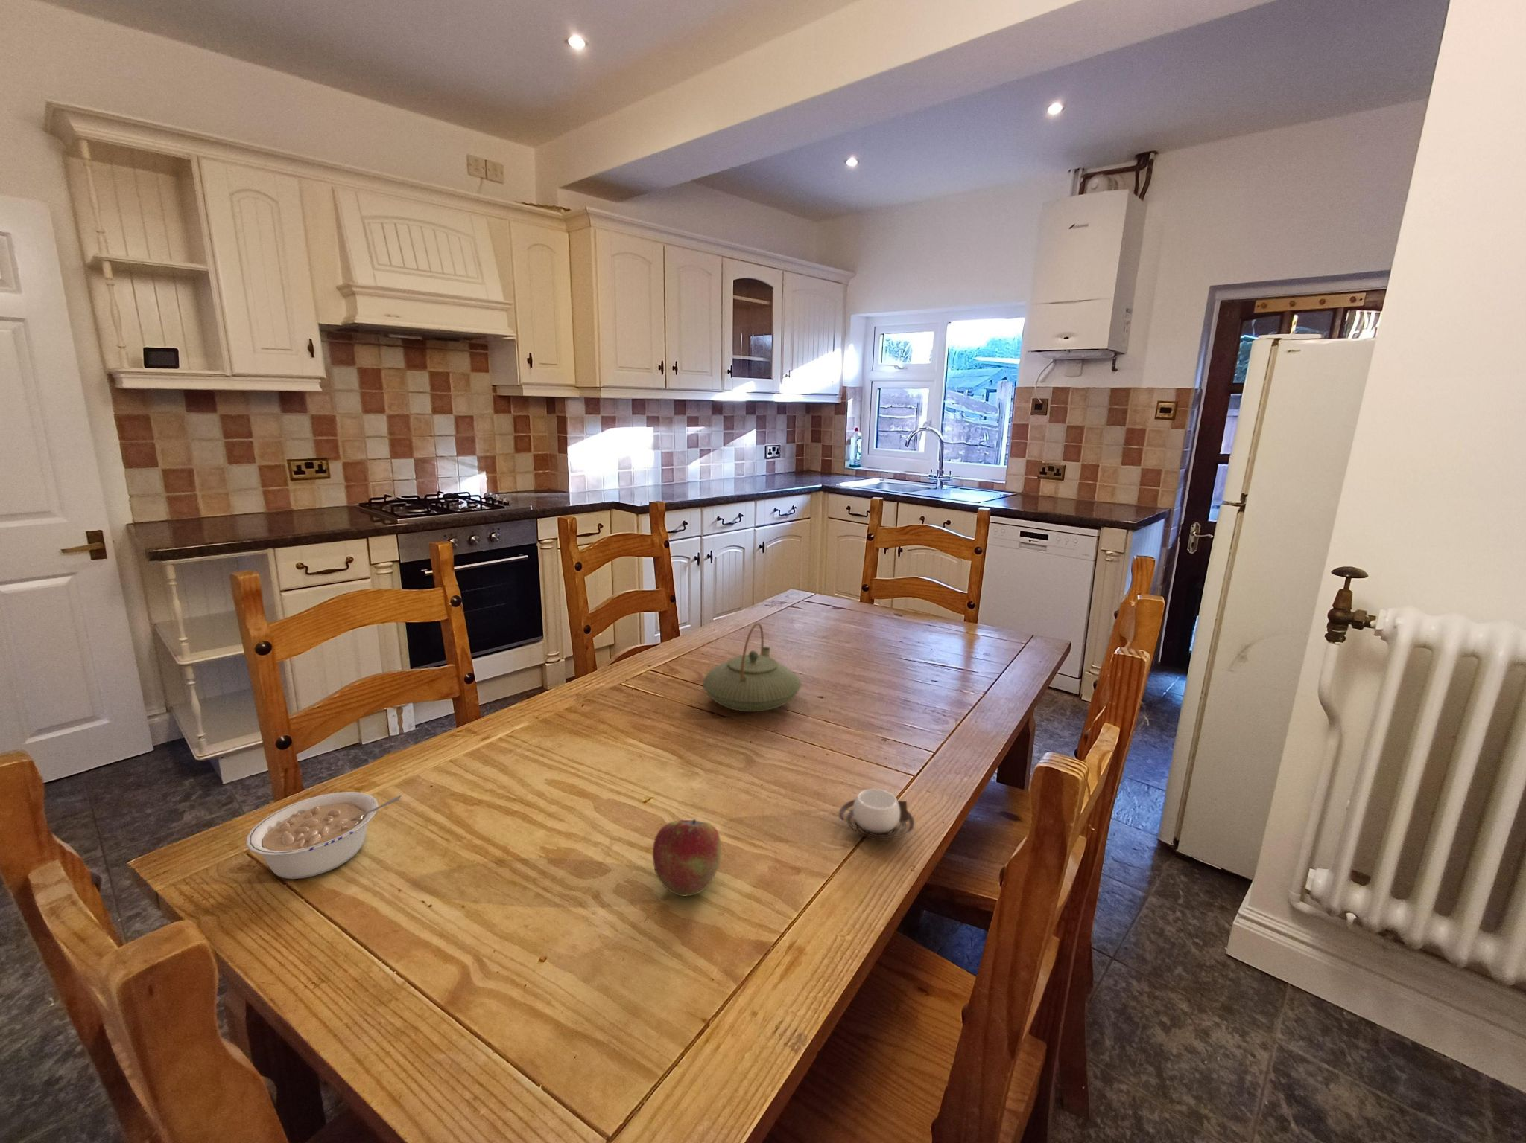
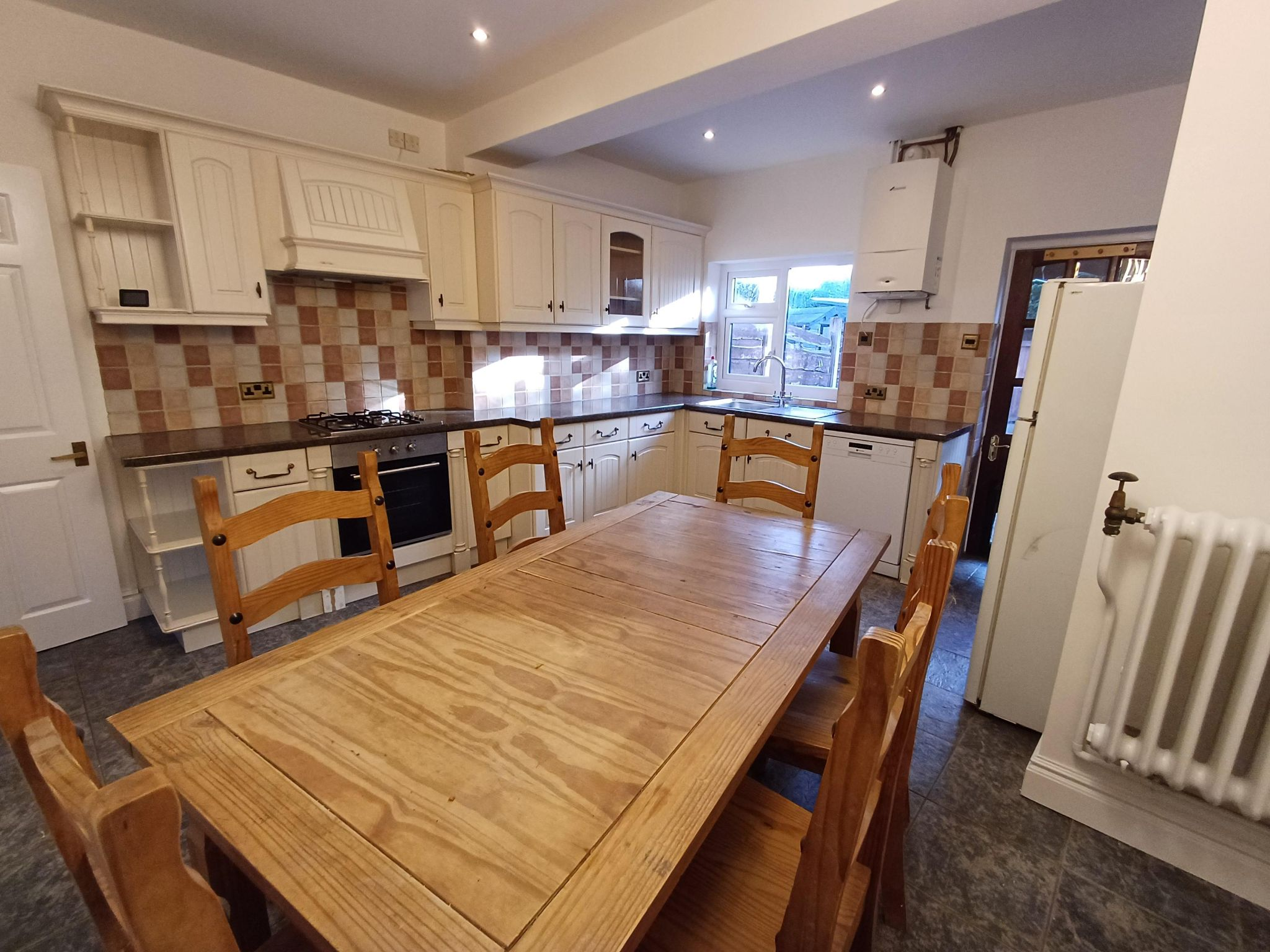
- cup [839,788,916,840]
- teapot [702,622,803,712]
- legume [245,791,403,880]
- fruit [652,819,722,897]
